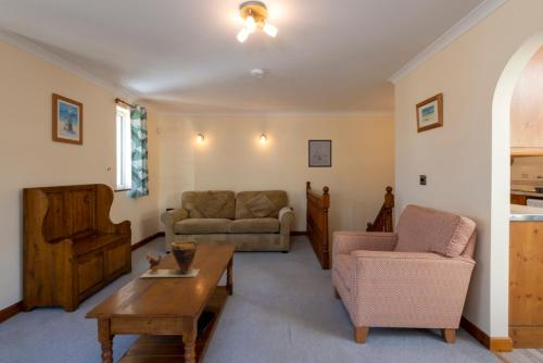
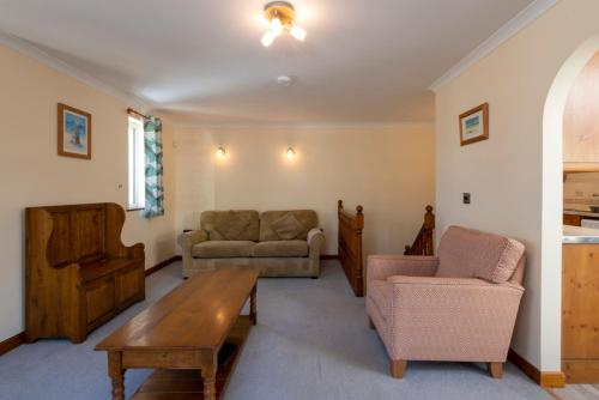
- wall art [307,139,332,168]
- clay pot [139,239,201,278]
